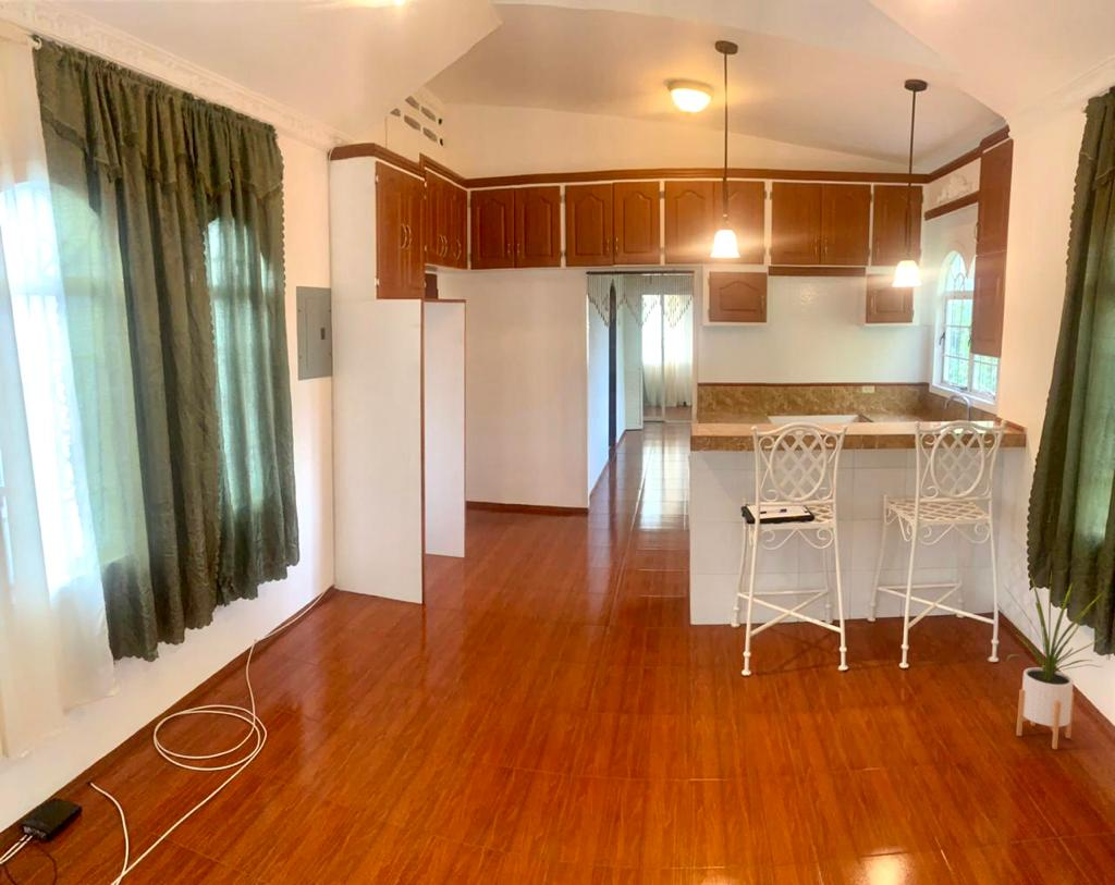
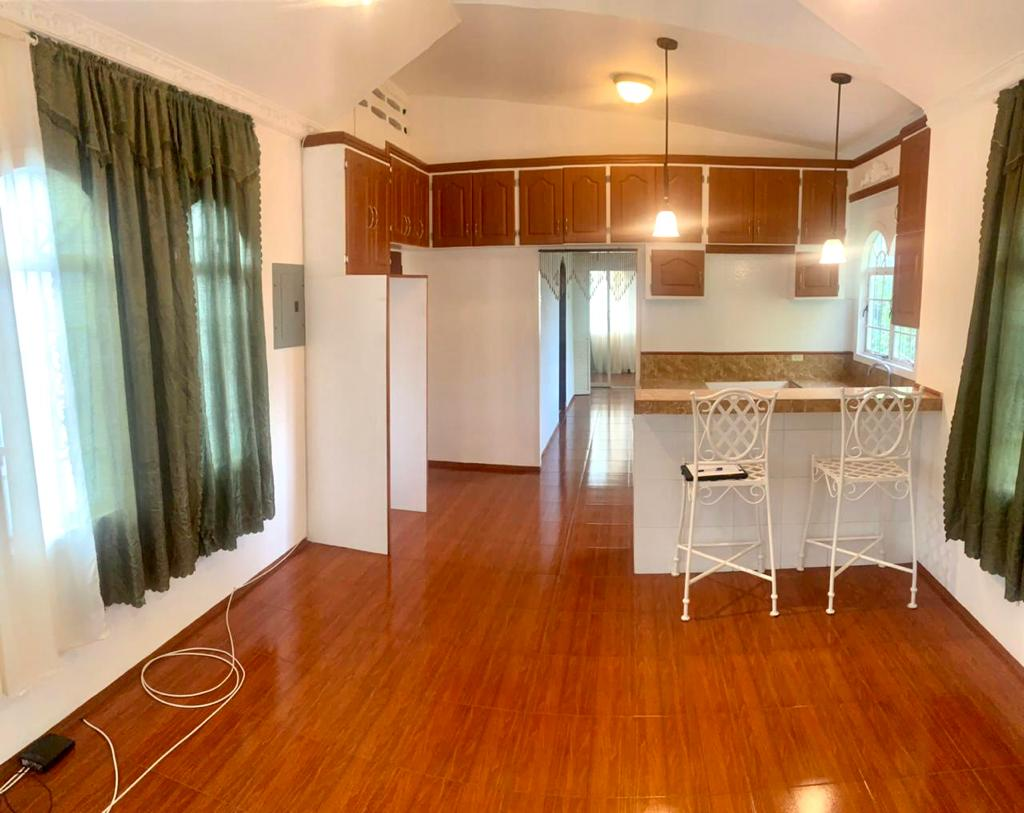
- house plant [995,570,1105,750]
